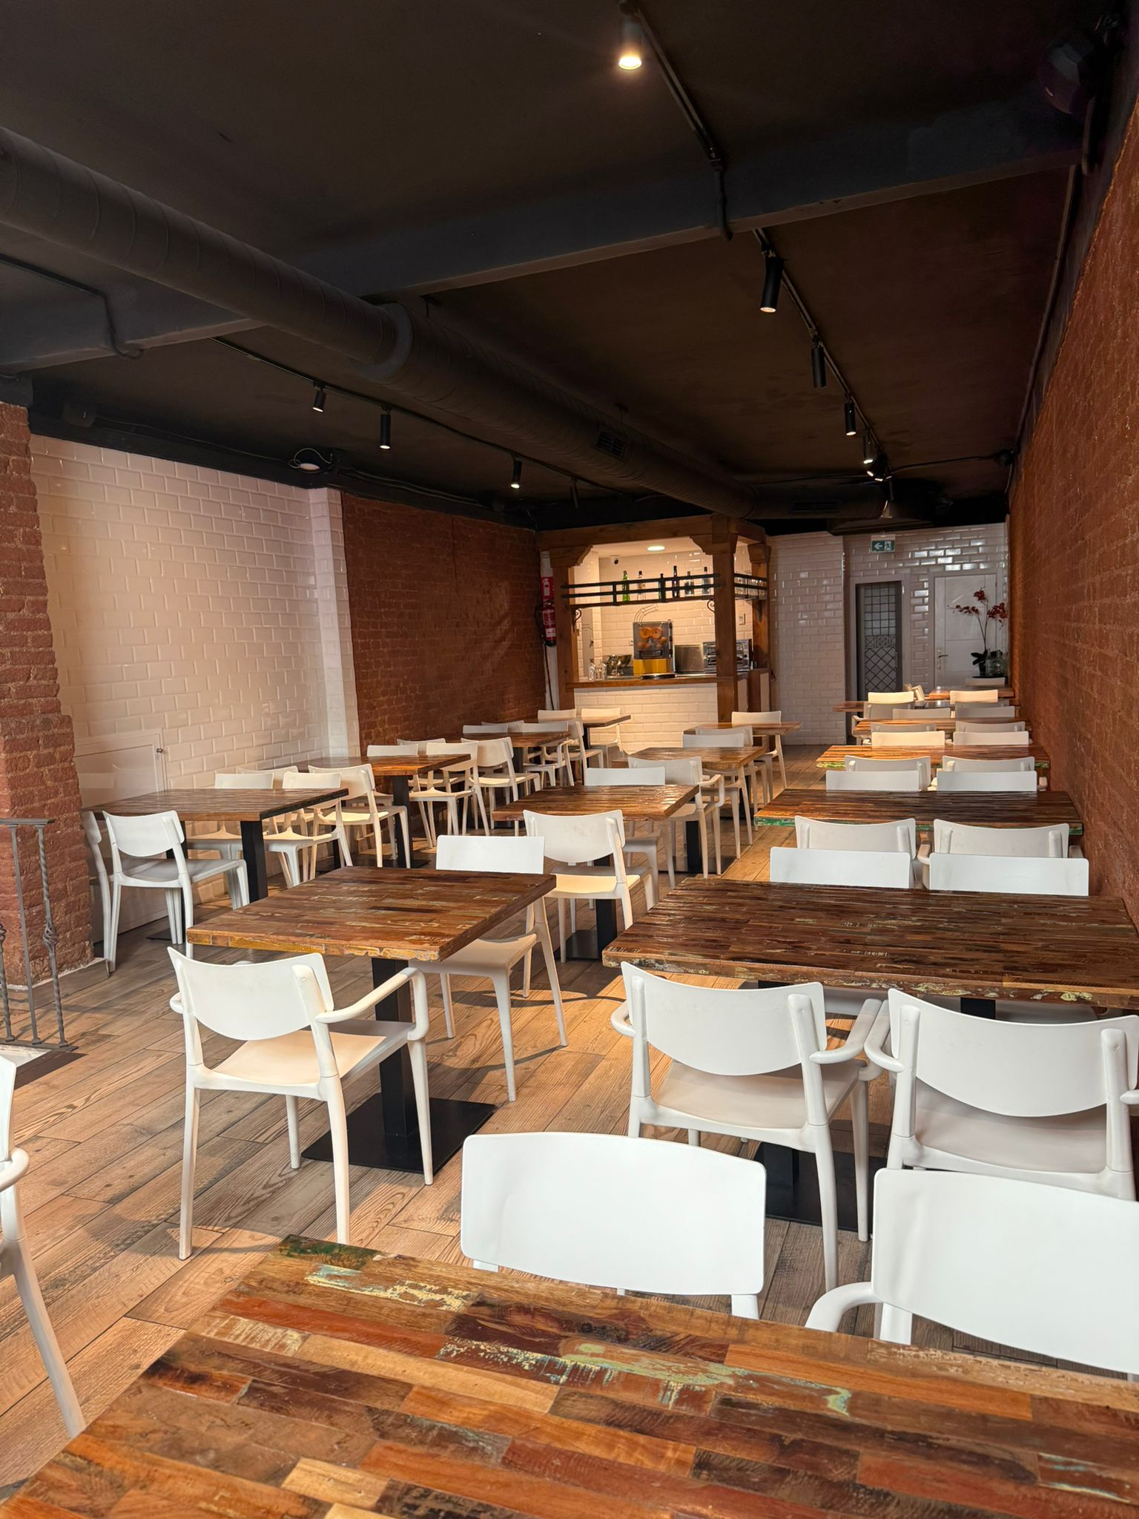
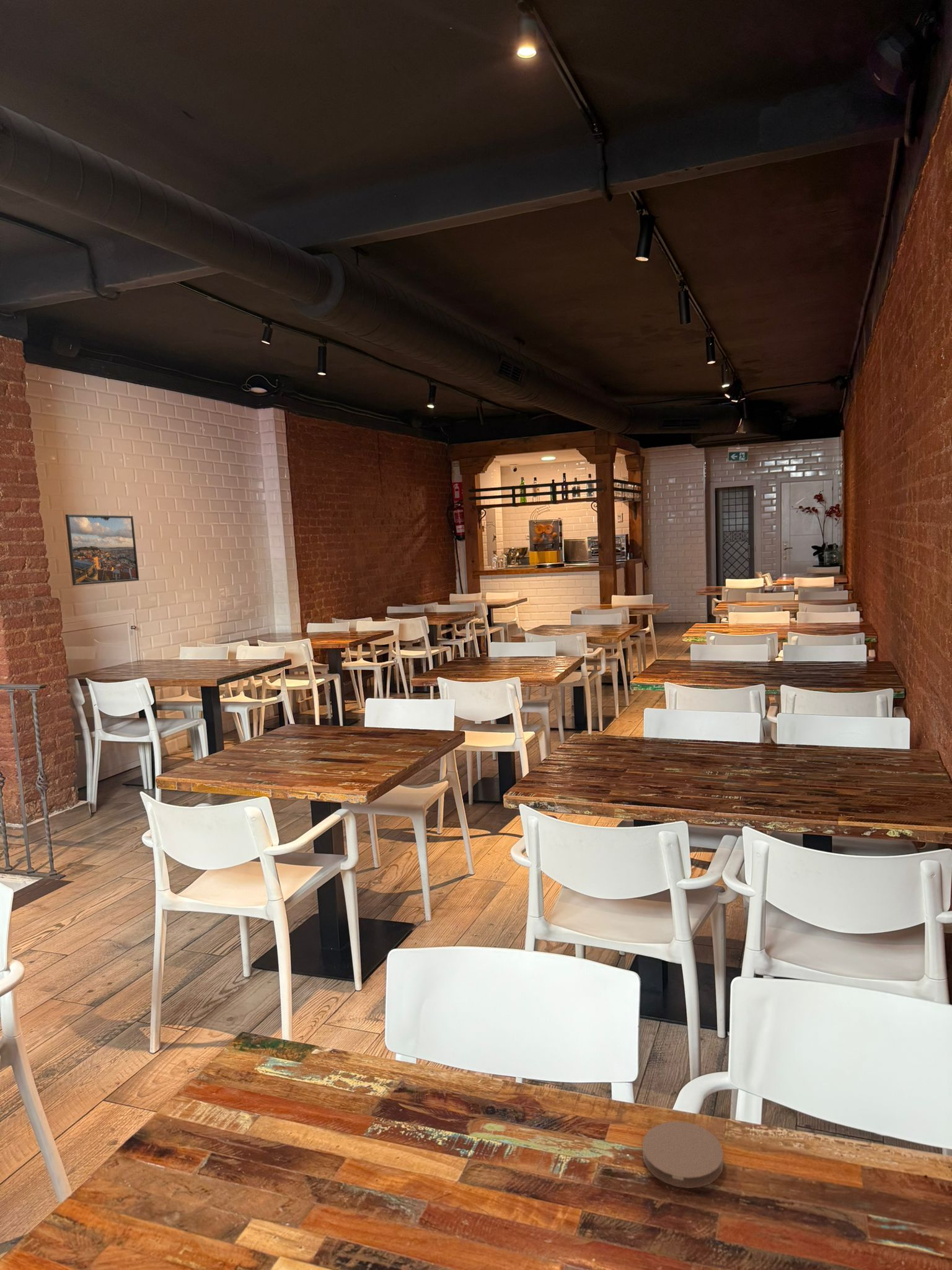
+ coaster [641,1121,725,1189]
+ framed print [65,514,139,586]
